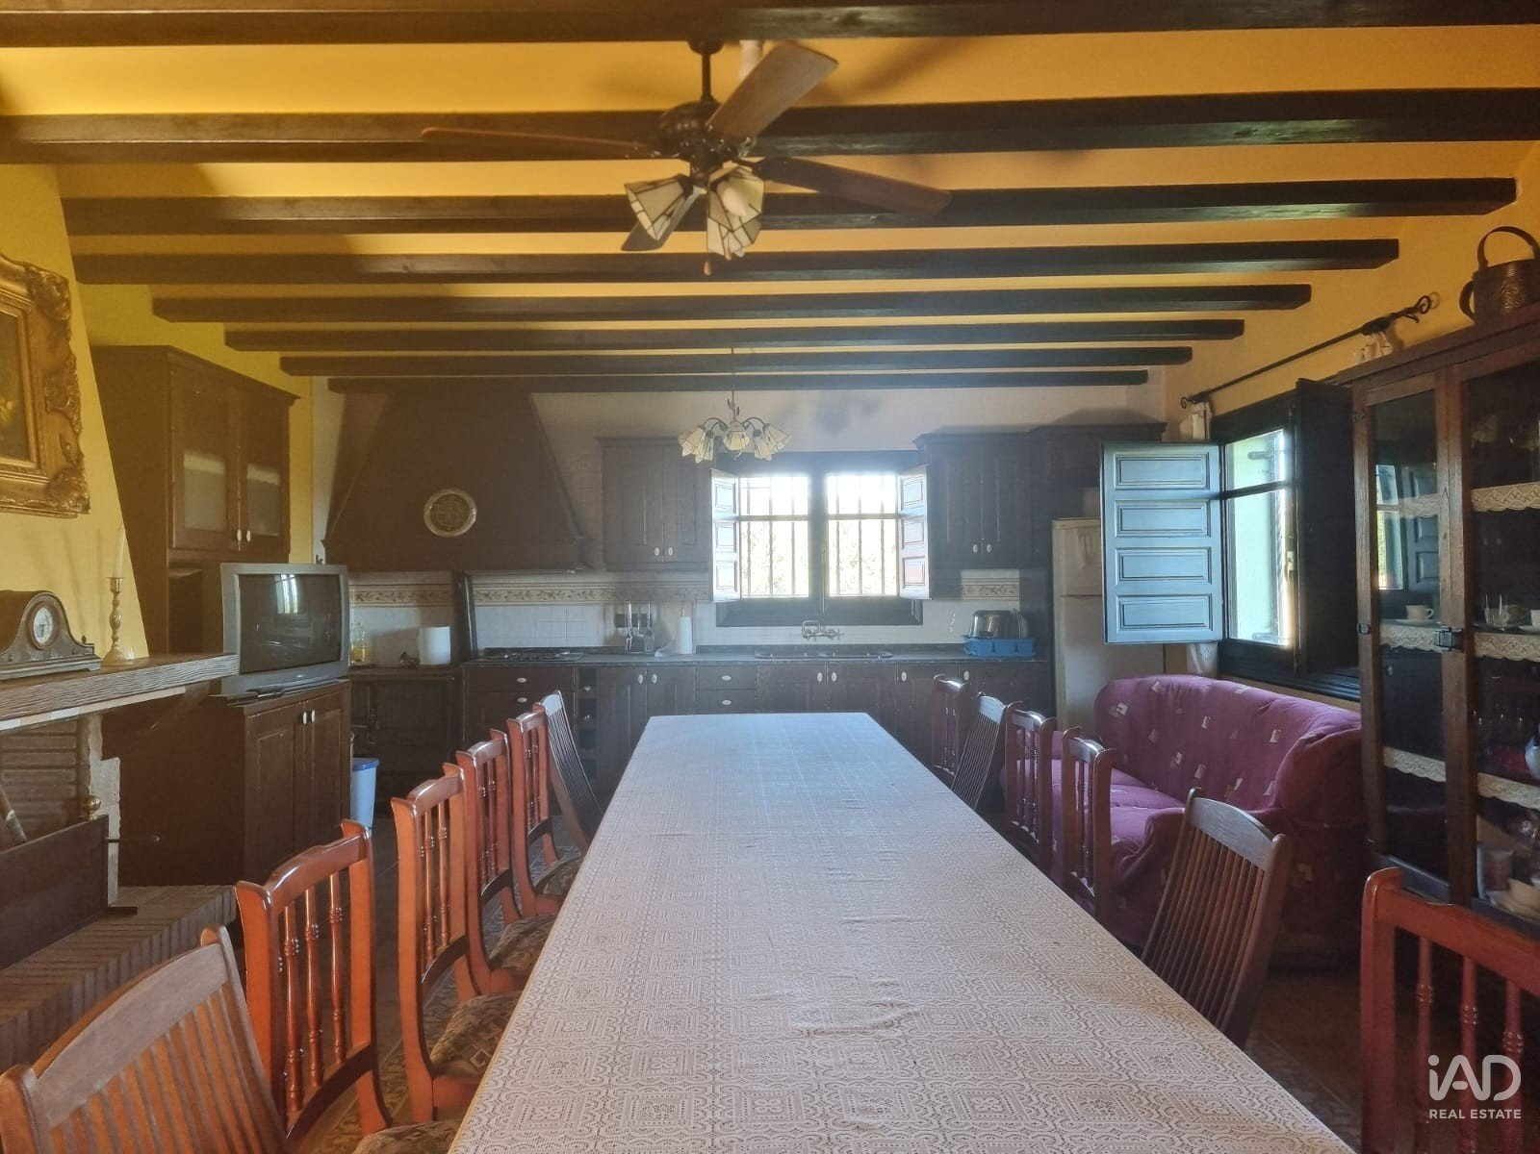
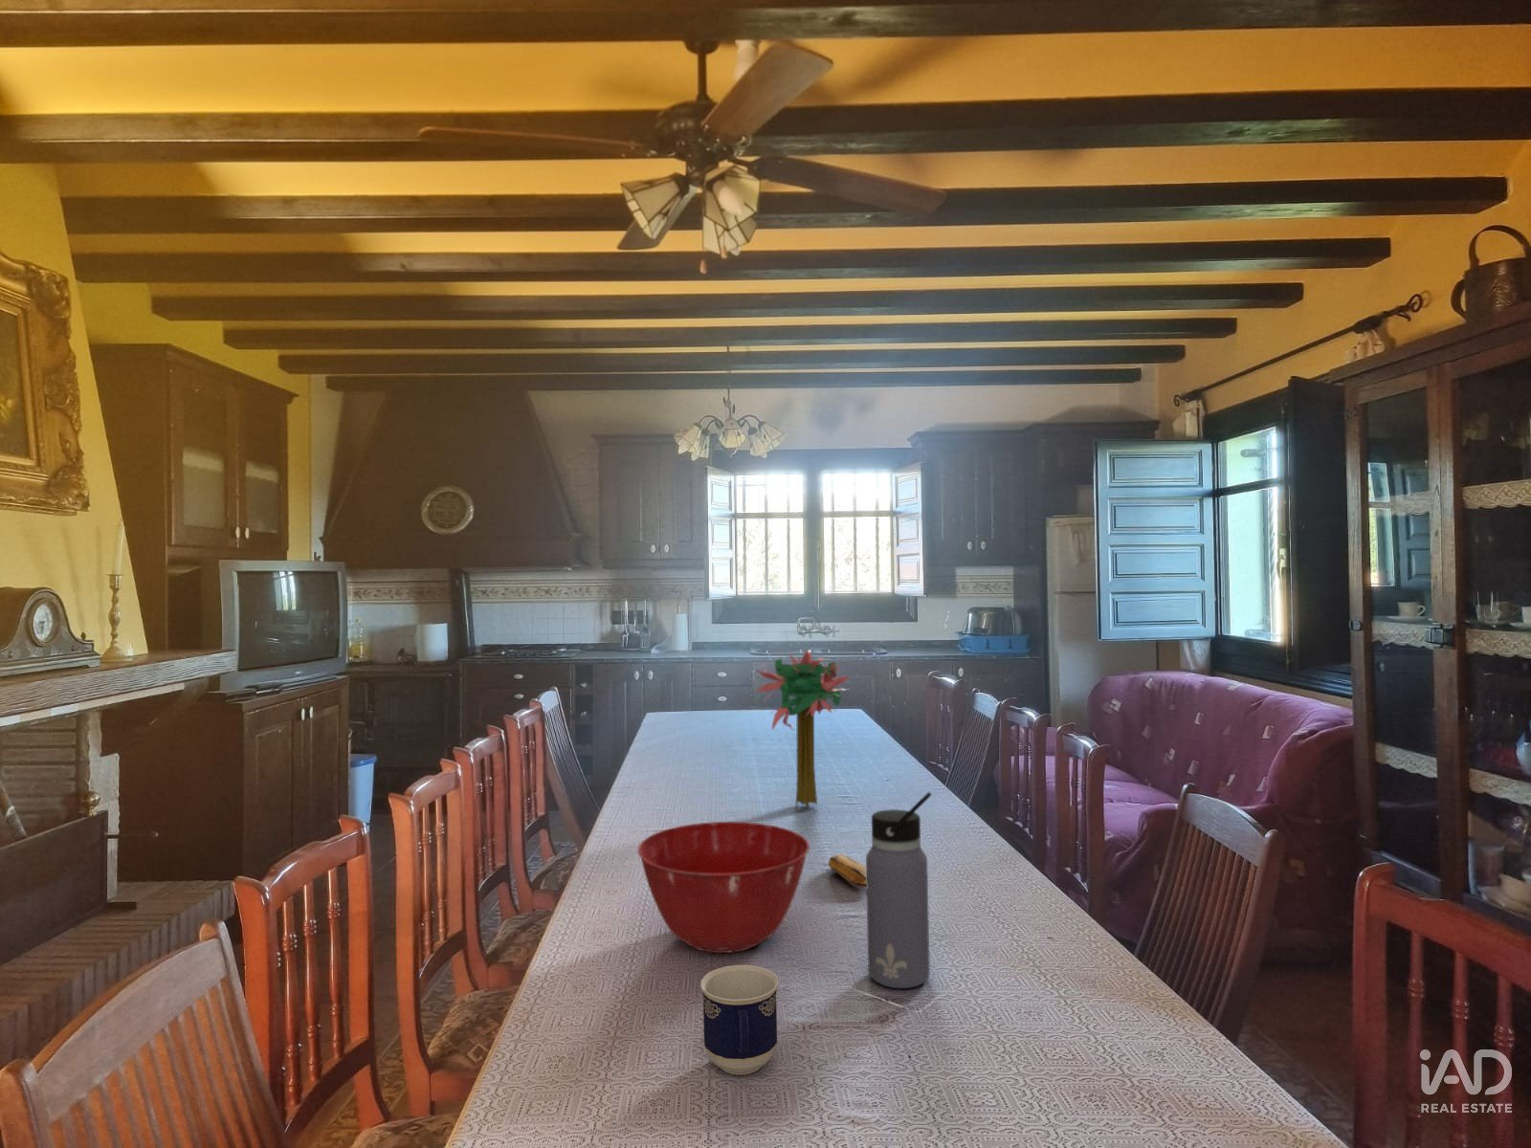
+ flower bouquet [753,649,850,809]
+ cup [699,965,780,1076]
+ mixing bowl [638,821,810,954]
+ banana [828,854,867,888]
+ water bottle [866,791,933,989]
